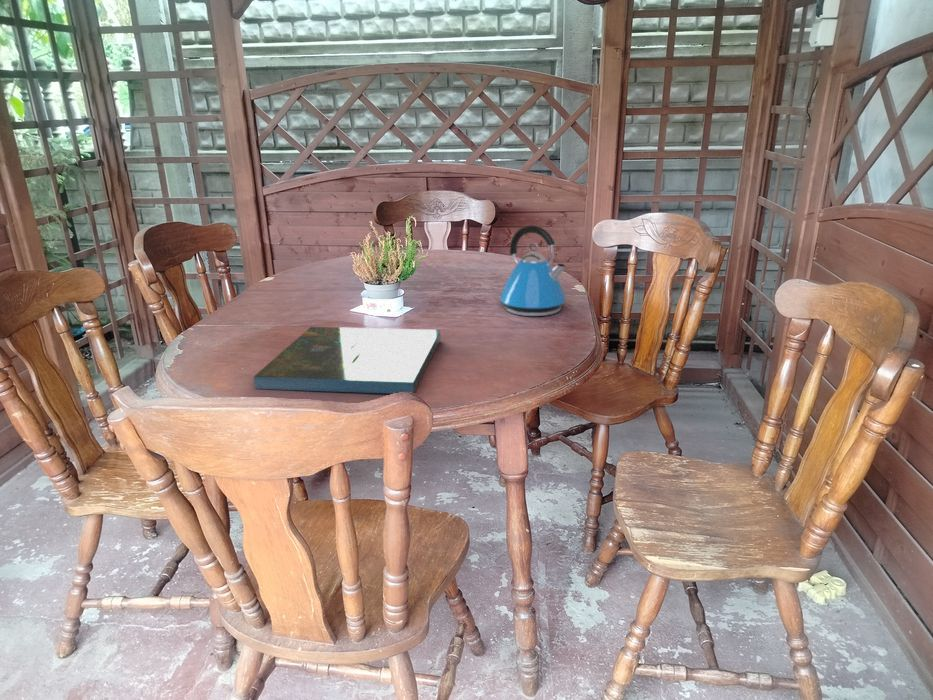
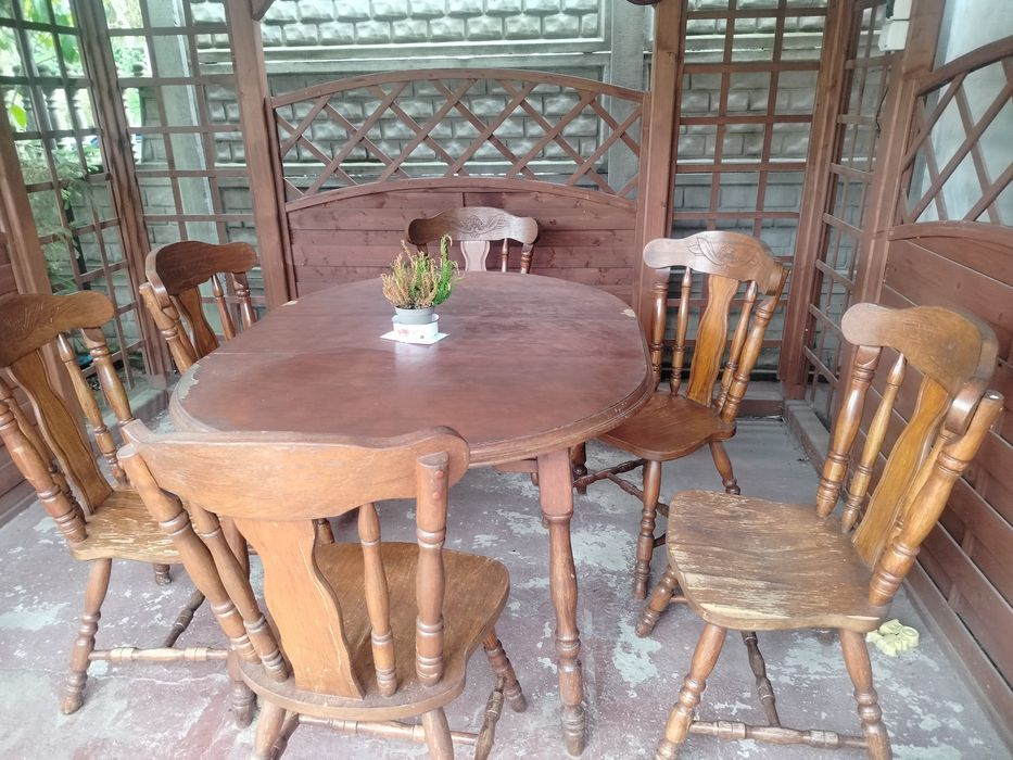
- board game [253,326,441,395]
- kettle [497,224,567,317]
